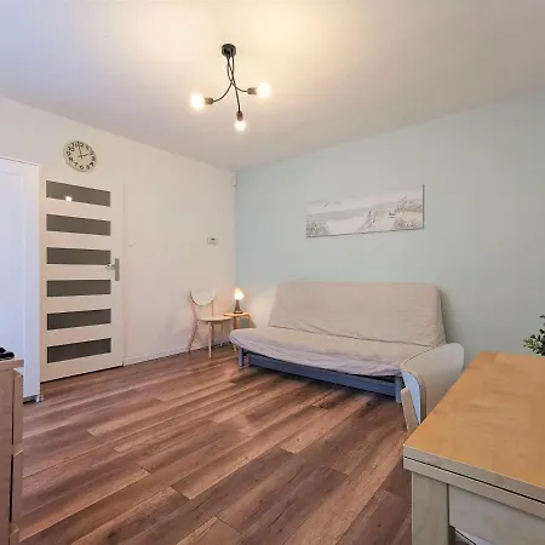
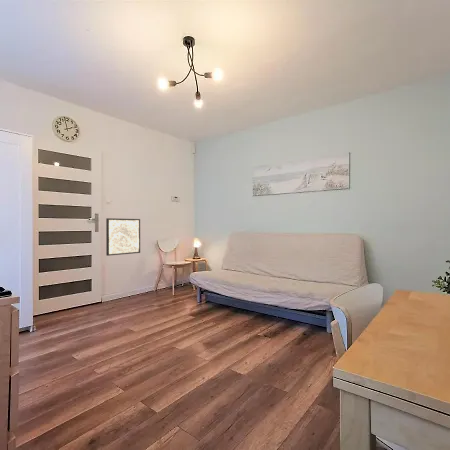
+ wall art [105,217,141,257]
